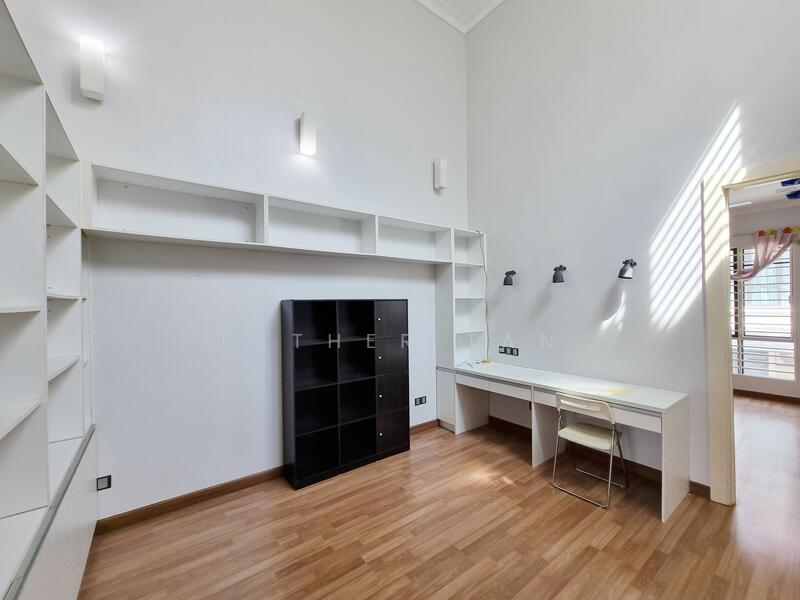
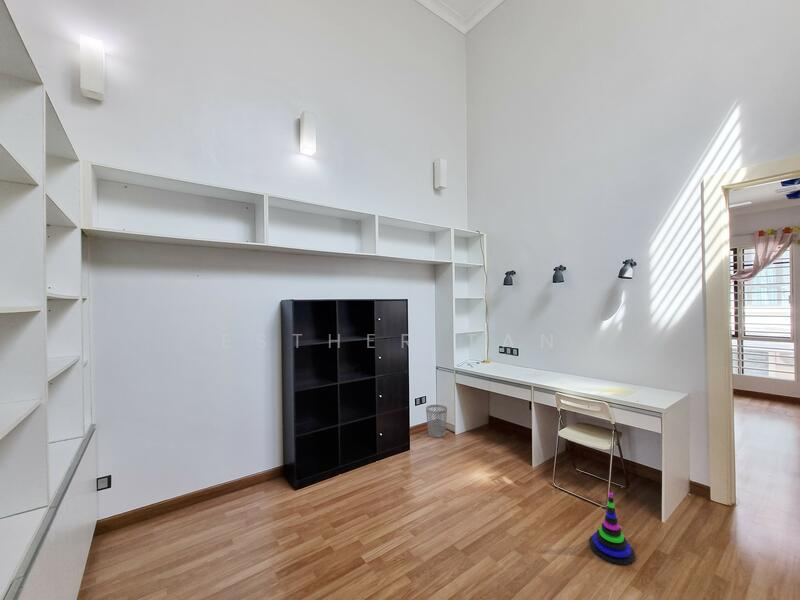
+ stacking toy [588,492,636,566]
+ wastebasket [425,404,448,438]
